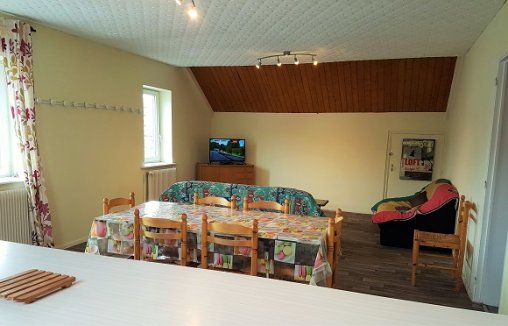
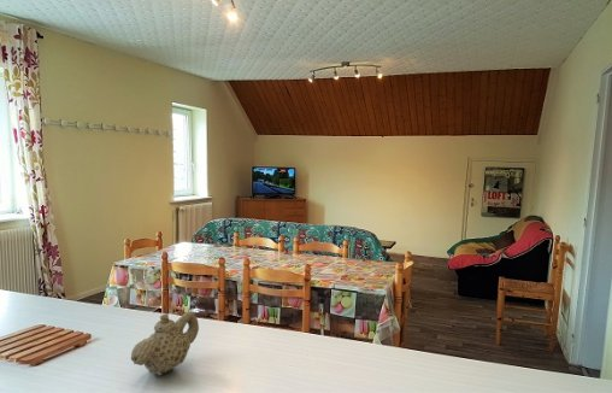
+ teapot [130,310,200,376]
